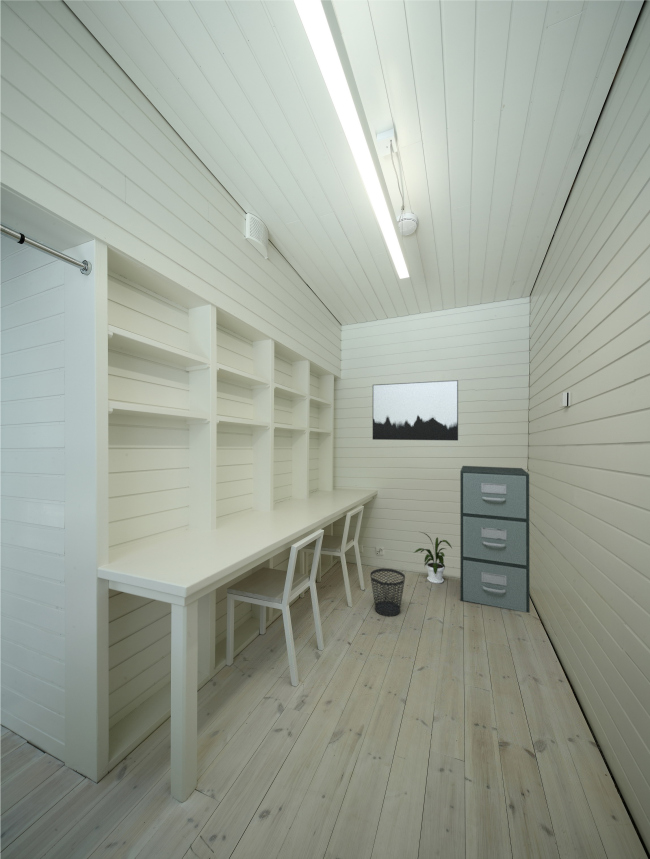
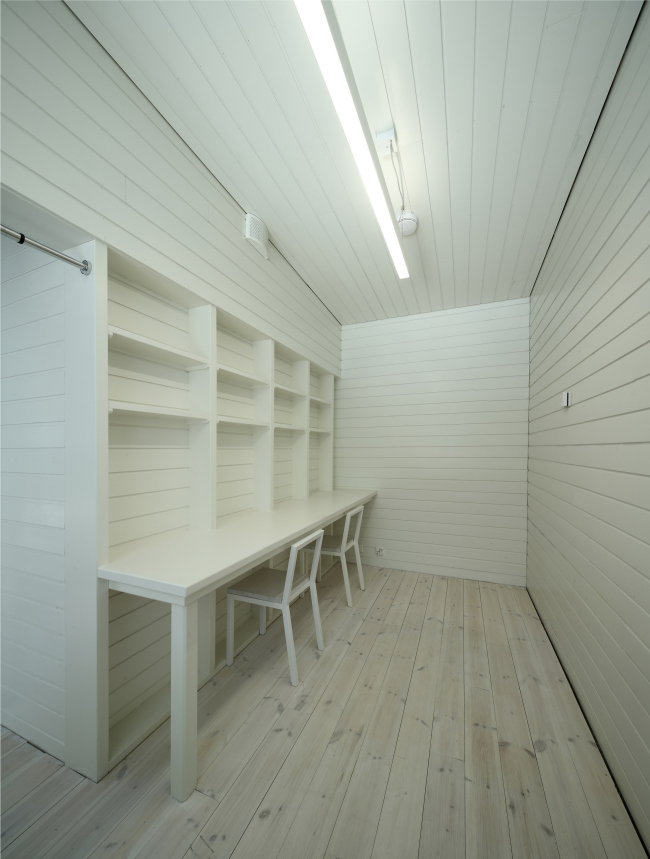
- house plant [413,531,453,585]
- wastebasket [369,567,406,617]
- wall art [372,379,459,442]
- filing cabinet [459,465,531,614]
